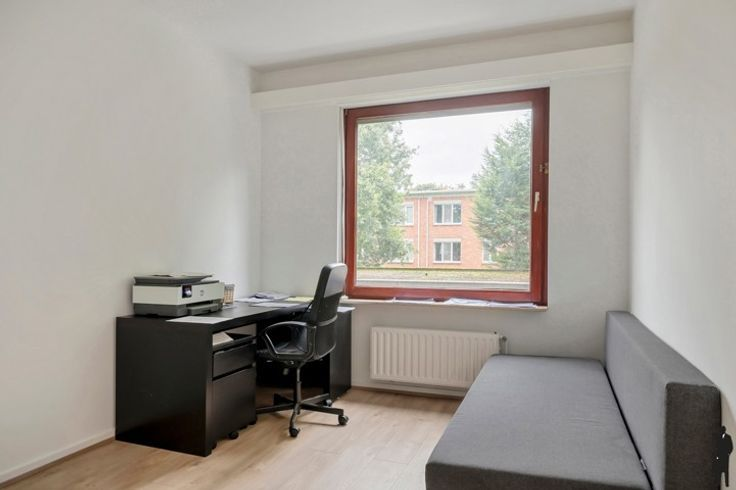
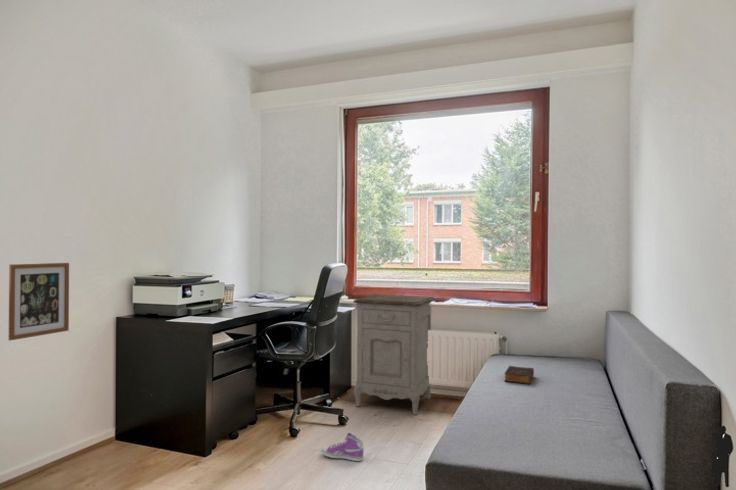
+ sneaker [320,432,364,462]
+ nightstand [352,293,436,416]
+ wall art [8,262,70,341]
+ book [504,365,535,385]
